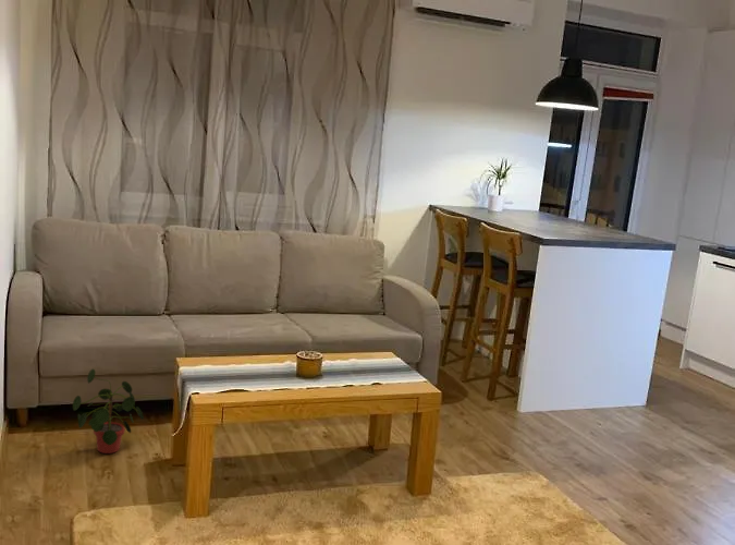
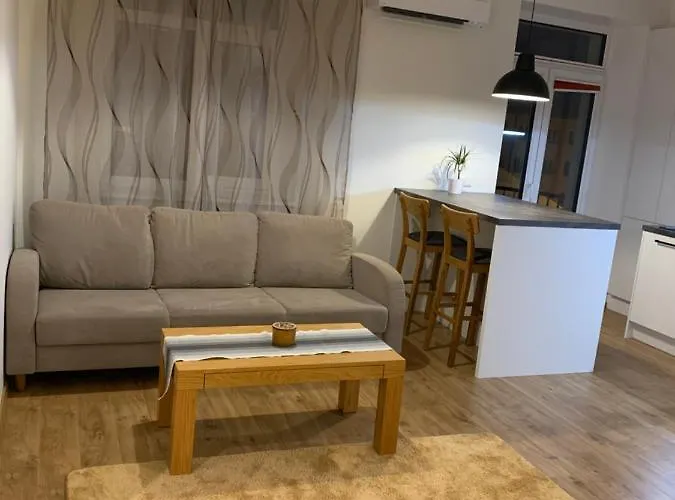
- potted plant [72,368,145,455]
